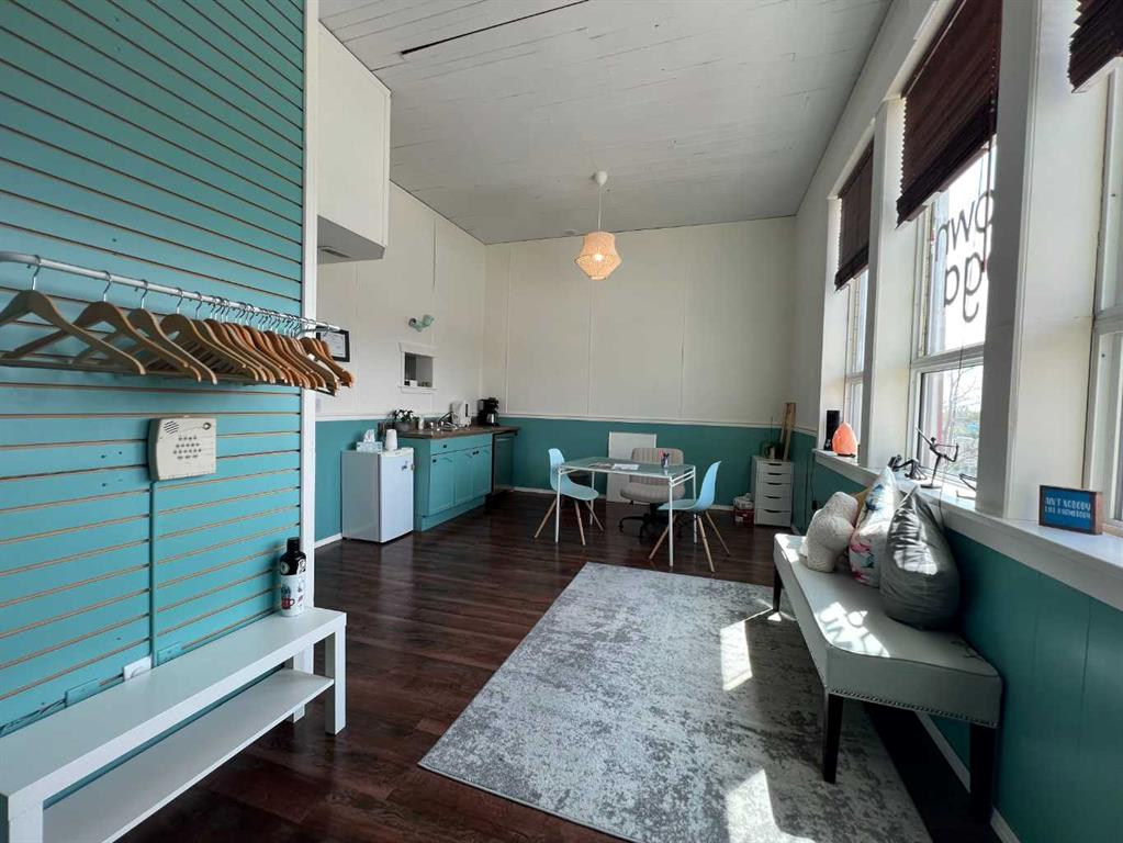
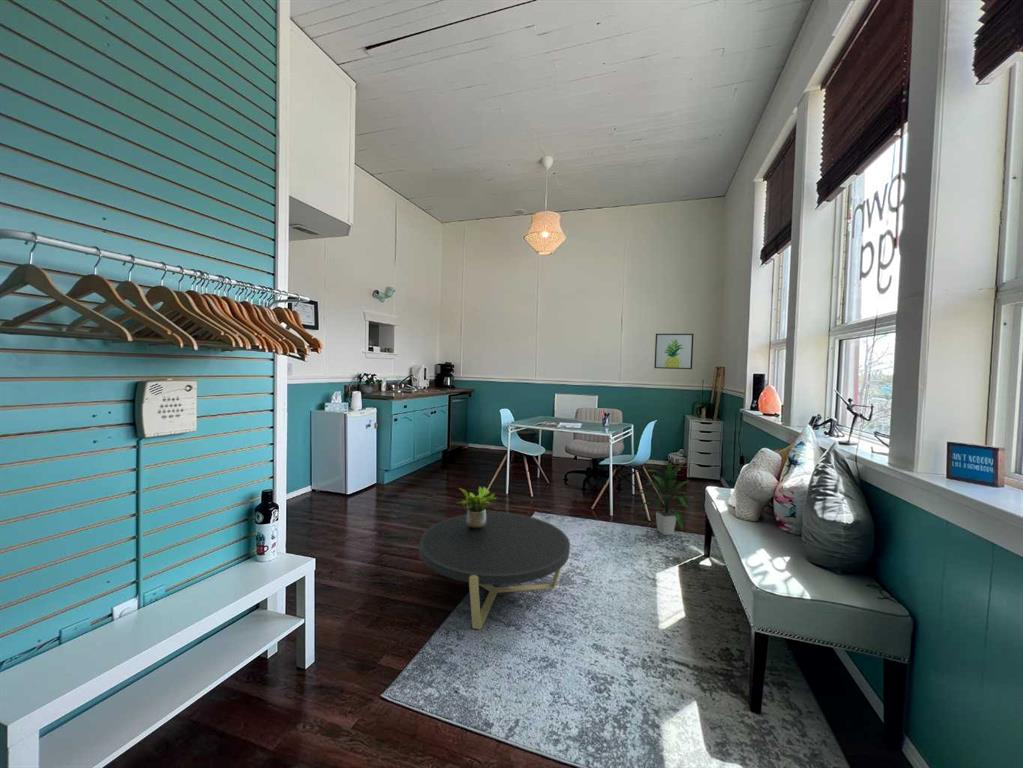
+ potted plant [454,486,499,528]
+ coffee table [418,512,571,631]
+ wall art [653,333,694,370]
+ indoor plant [633,460,694,536]
